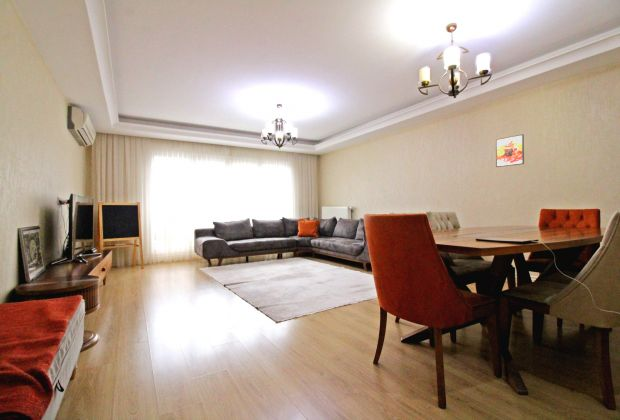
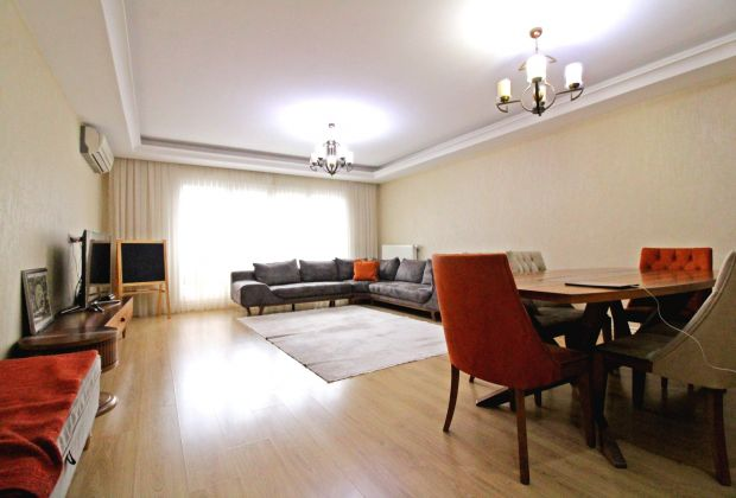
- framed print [495,133,525,168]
